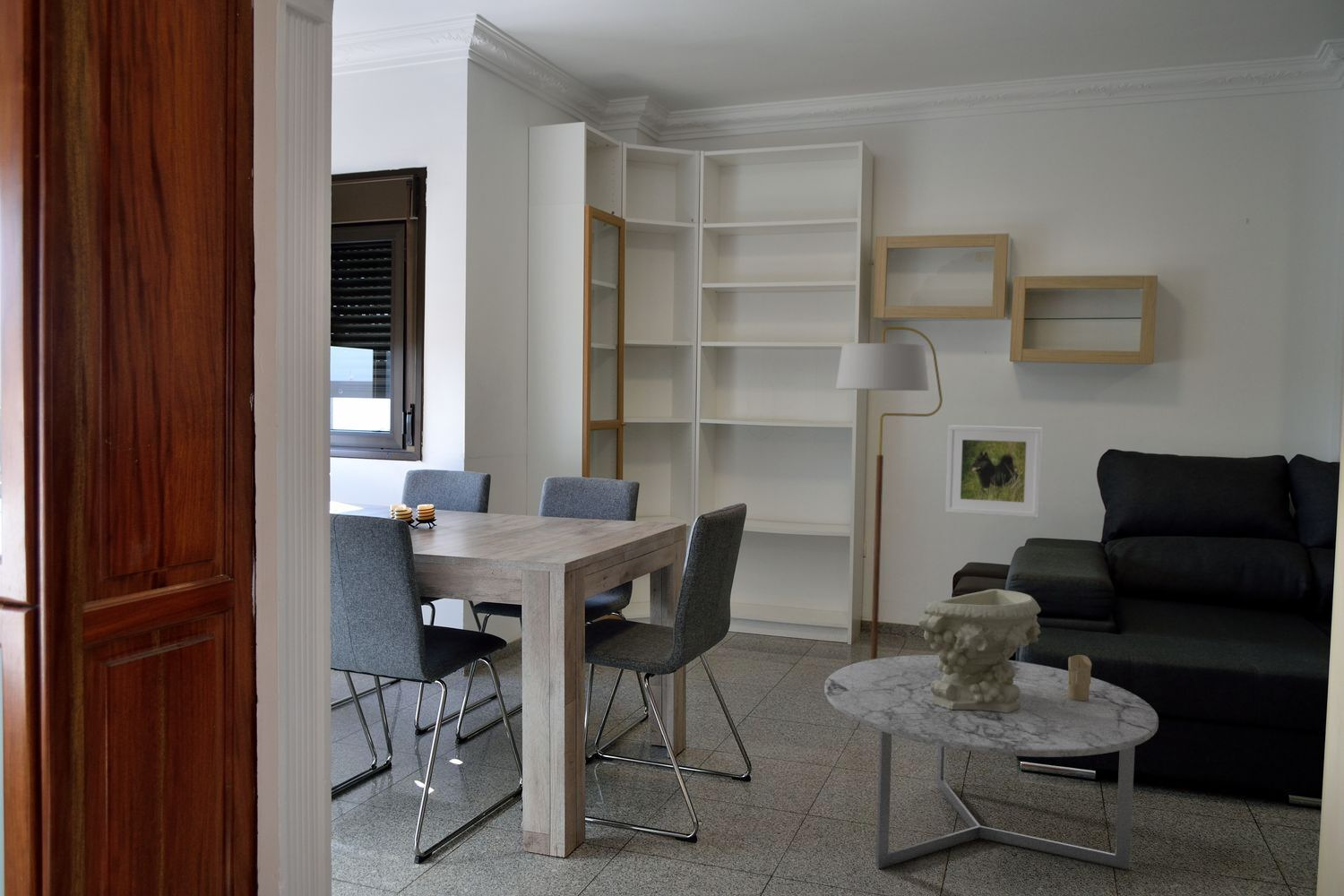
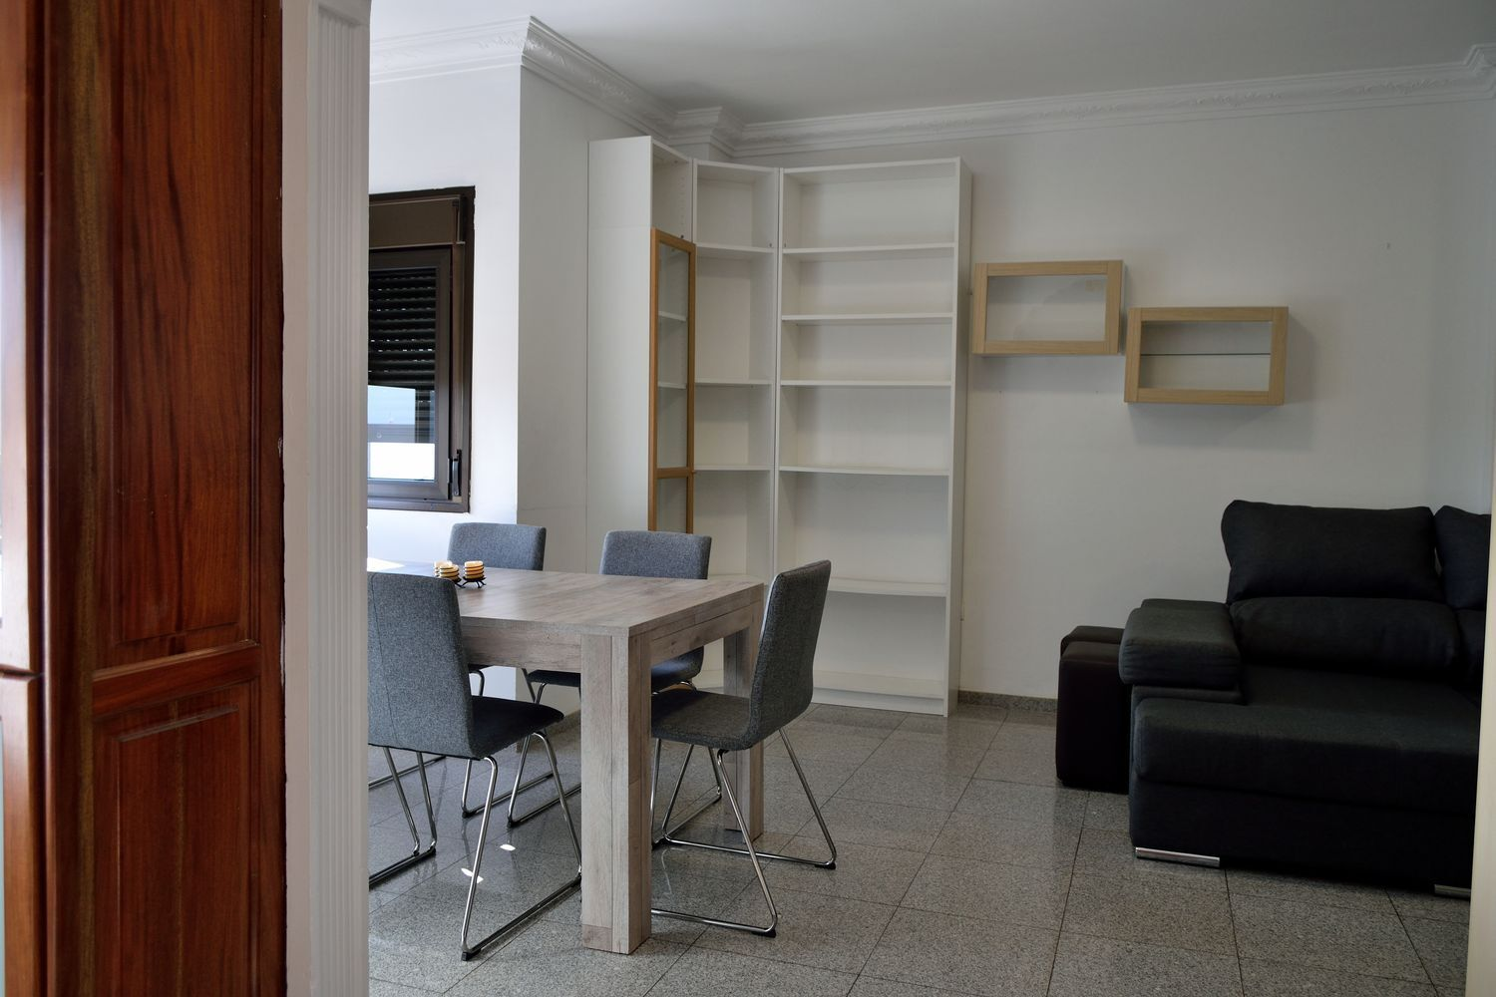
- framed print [944,425,1043,519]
- coffee table [823,654,1159,870]
- candle [1067,654,1092,701]
- floor lamp [835,326,943,668]
- decorative bowl [918,588,1042,713]
